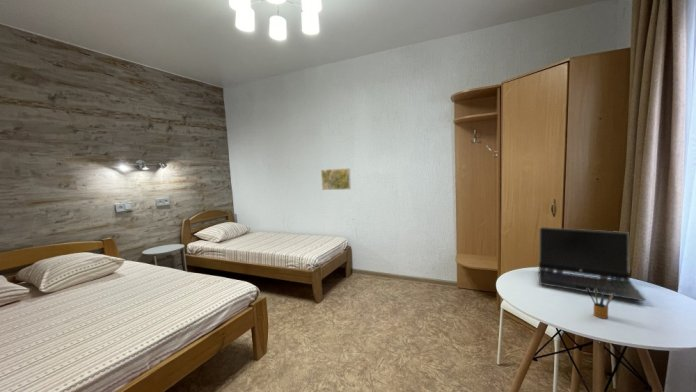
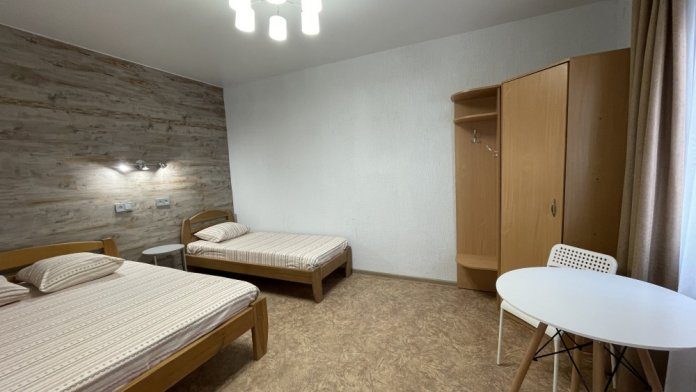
- laptop computer [538,226,647,302]
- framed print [320,167,352,191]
- pencil box [587,289,615,319]
